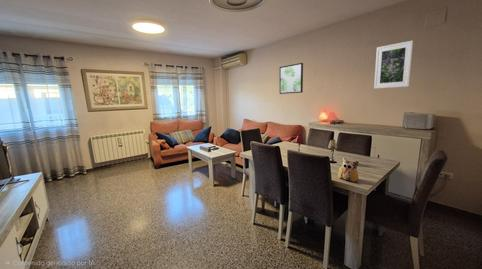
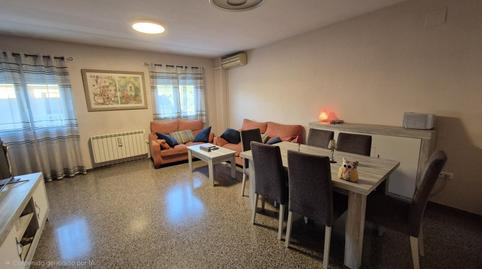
- wall art [279,62,304,95]
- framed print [373,40,414,90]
